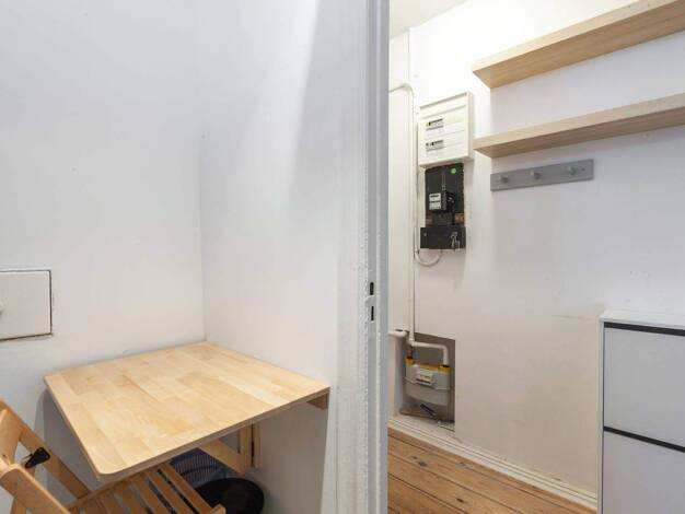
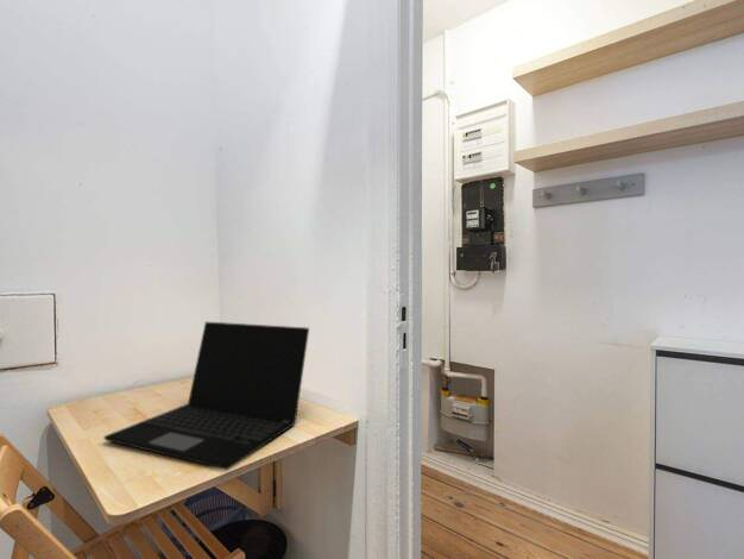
+ laptop [103,321,310,471]
